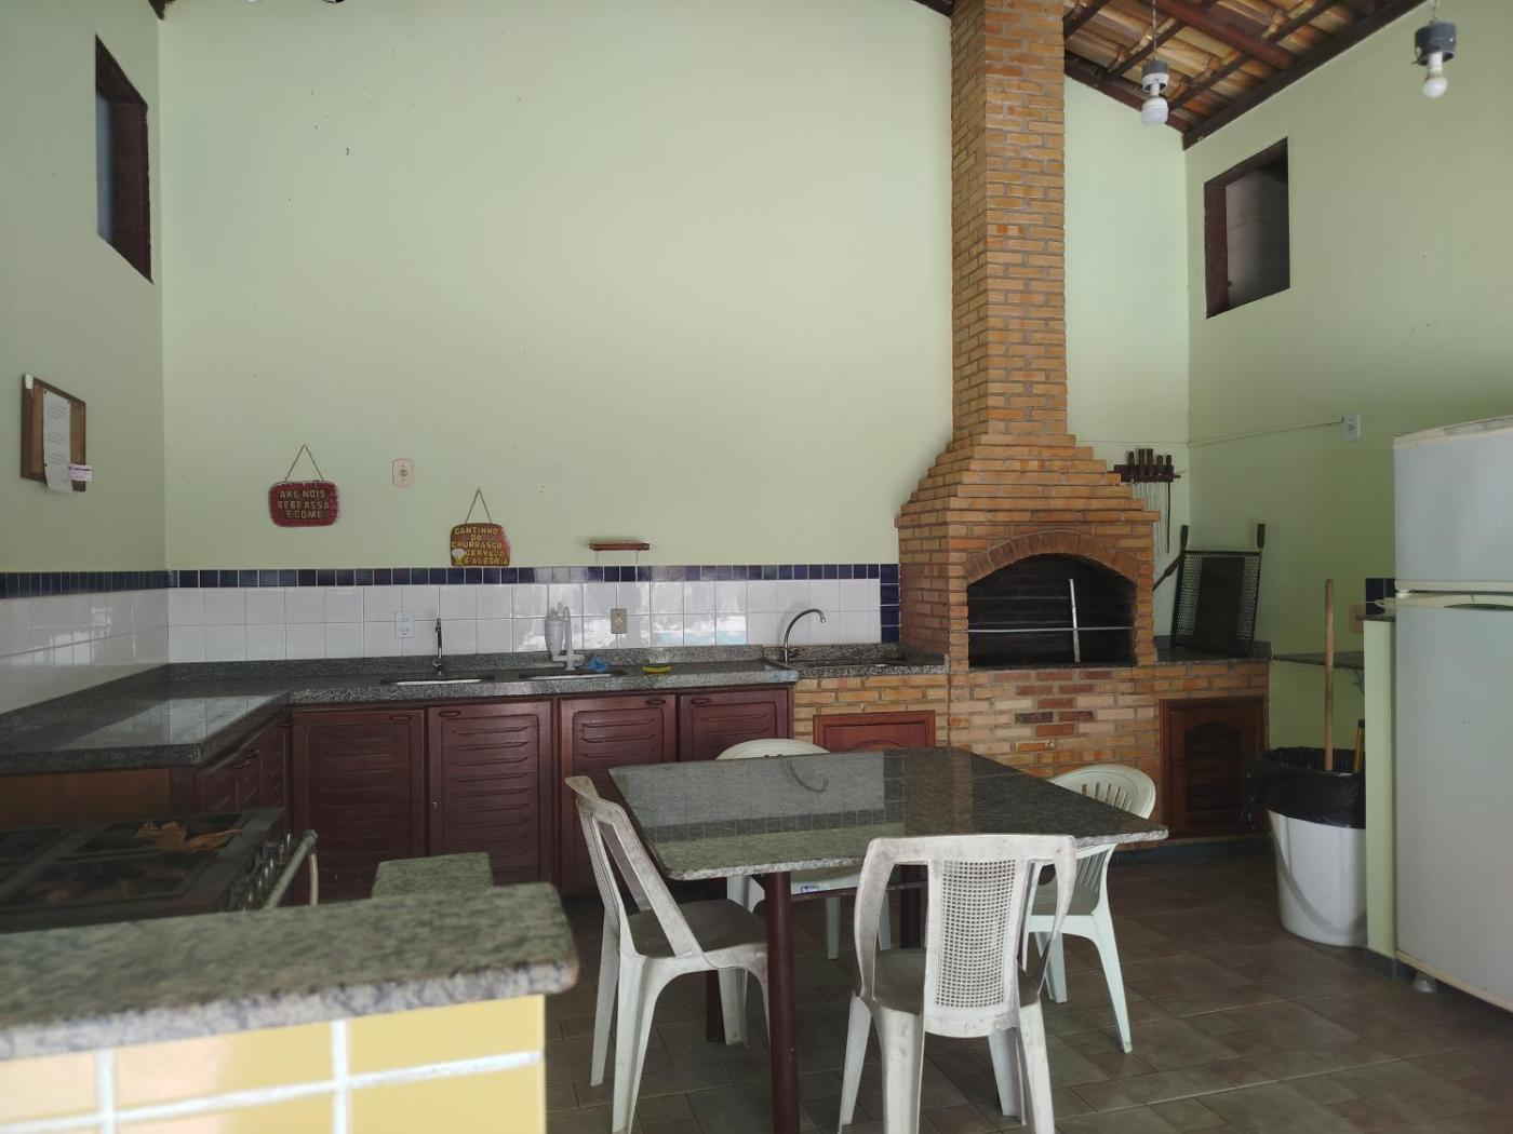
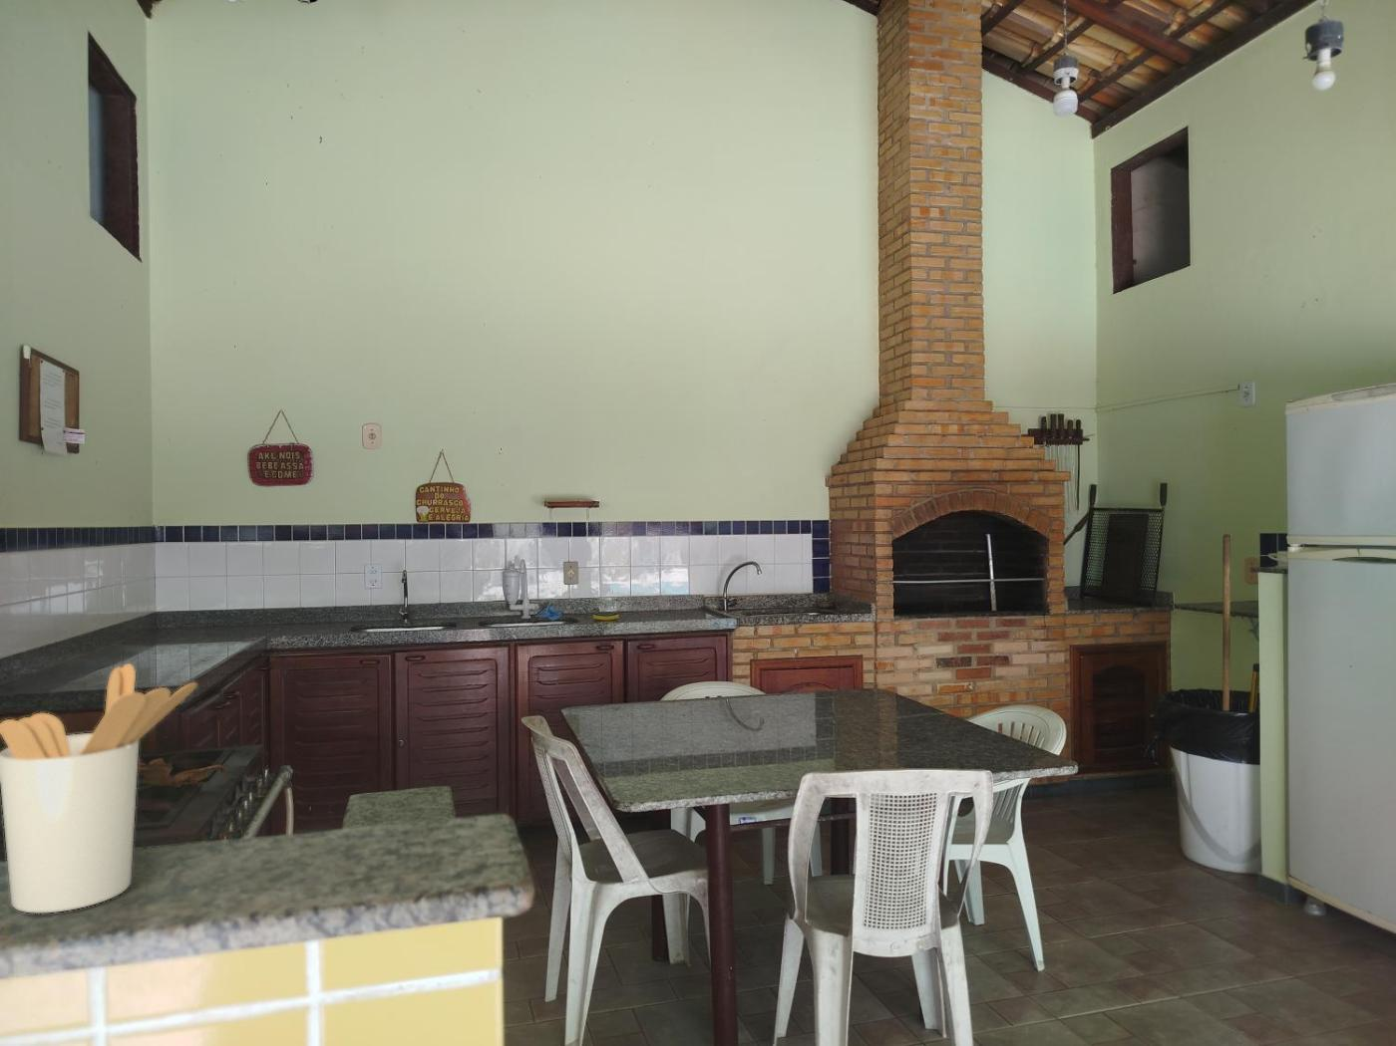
+ utensil holder [0,663,199,913]
